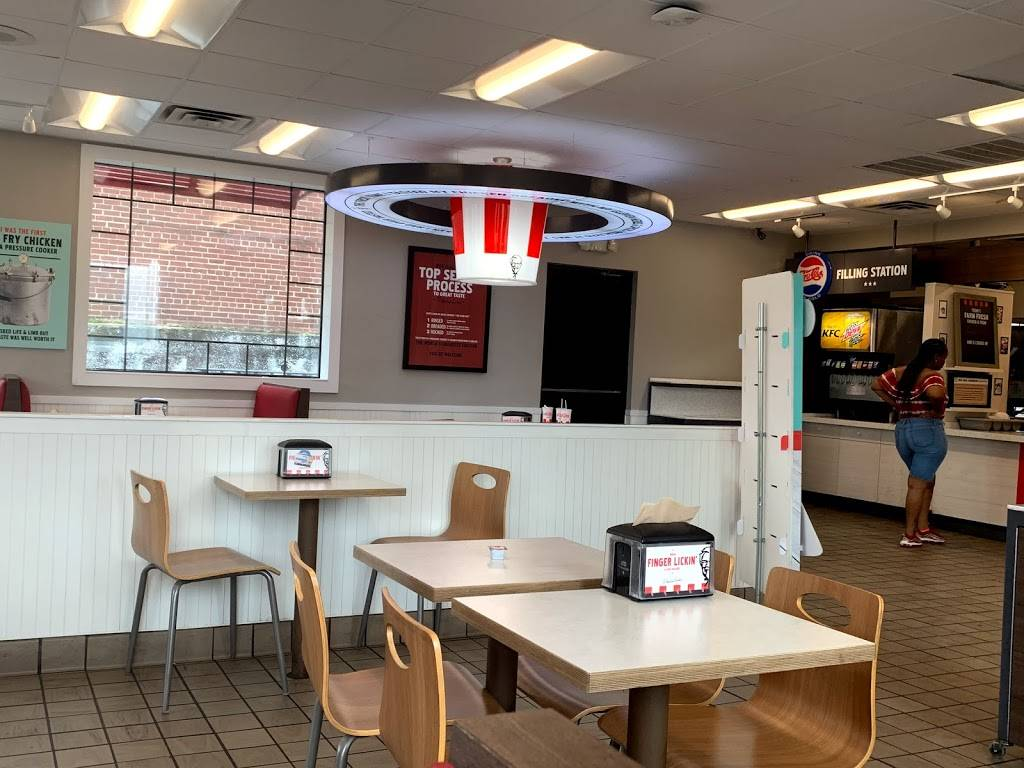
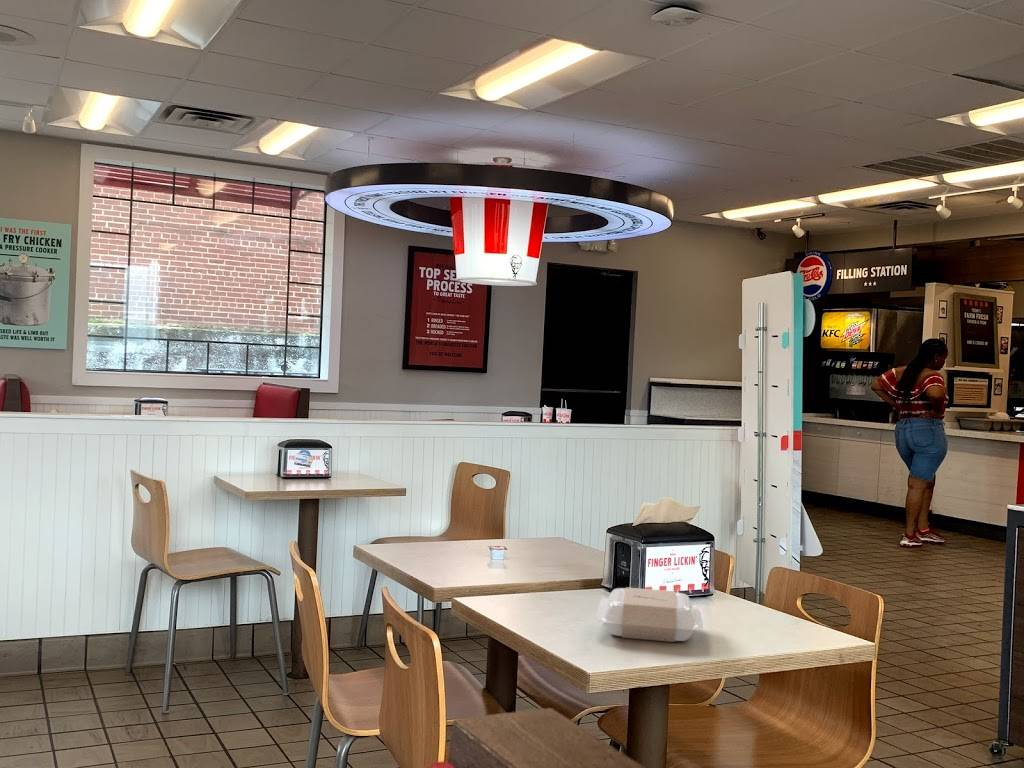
+ food container [595,586,704,643]
